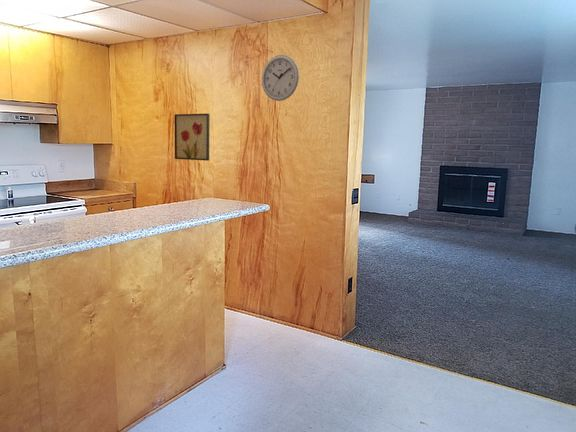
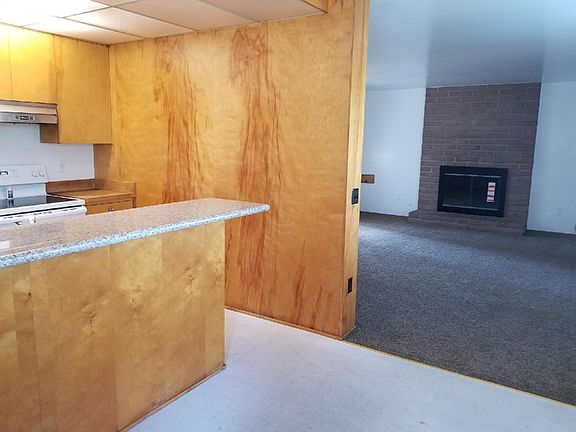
- wall clock [261,54,300,102]
- wall art [174,113,211,162]
